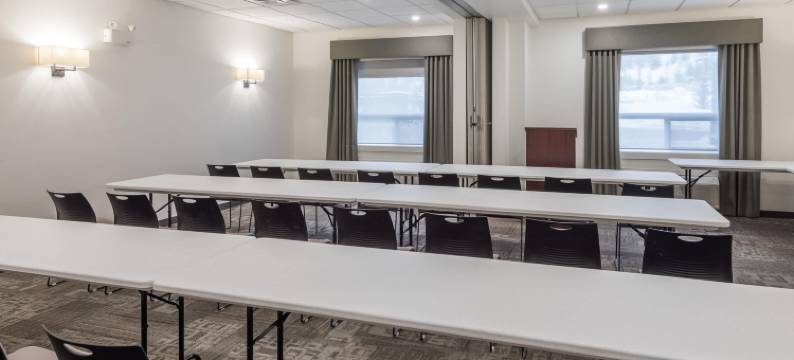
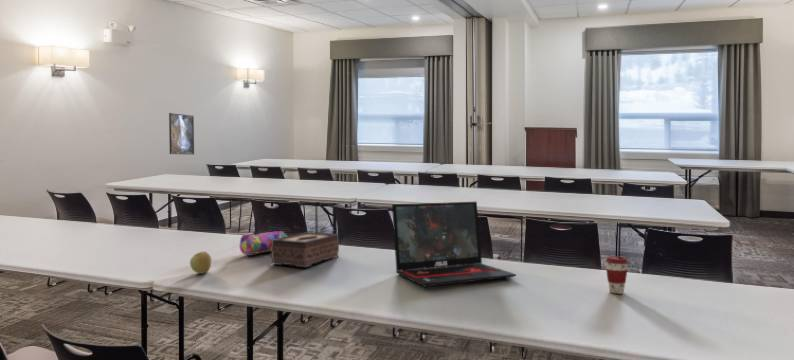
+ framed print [168,112,195,156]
+ apple [189,251,213,275]
+ coffee cup [604,255,630,295]
+ laptop [391,200,517,287]
+ tissue box [270,231,340,268]
+ pencil case [239,230,288,256]
